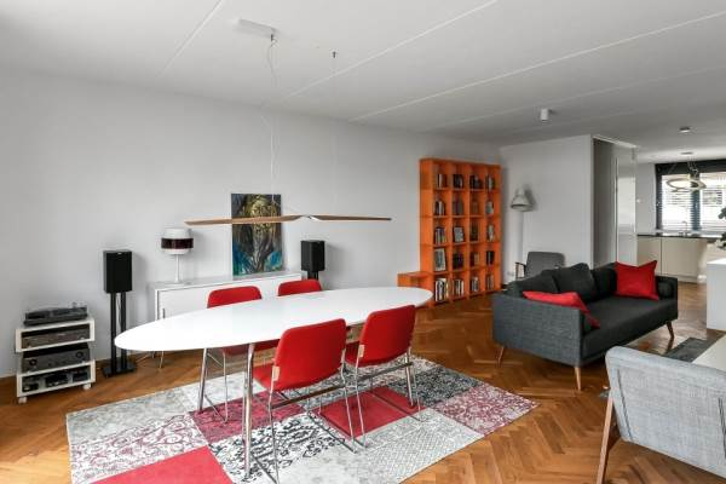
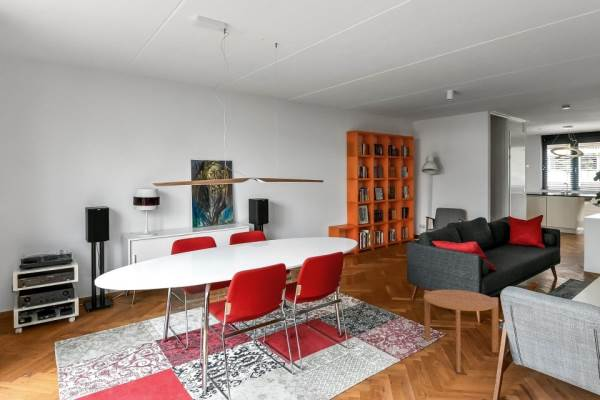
+ side table [423,289,499,373]
